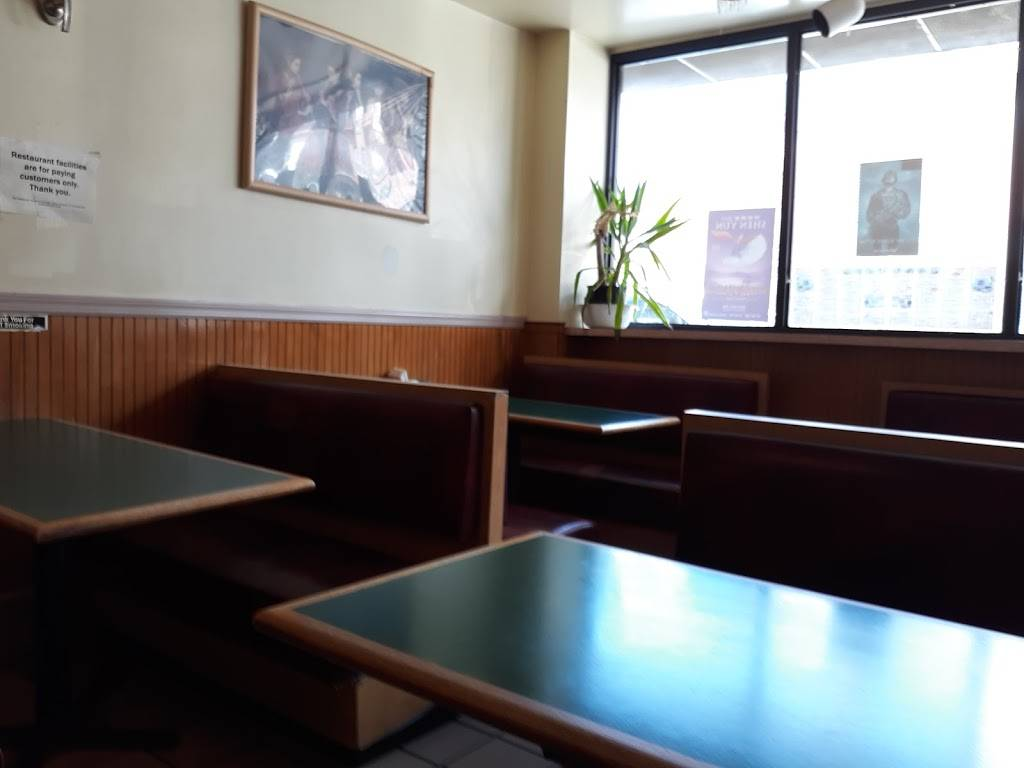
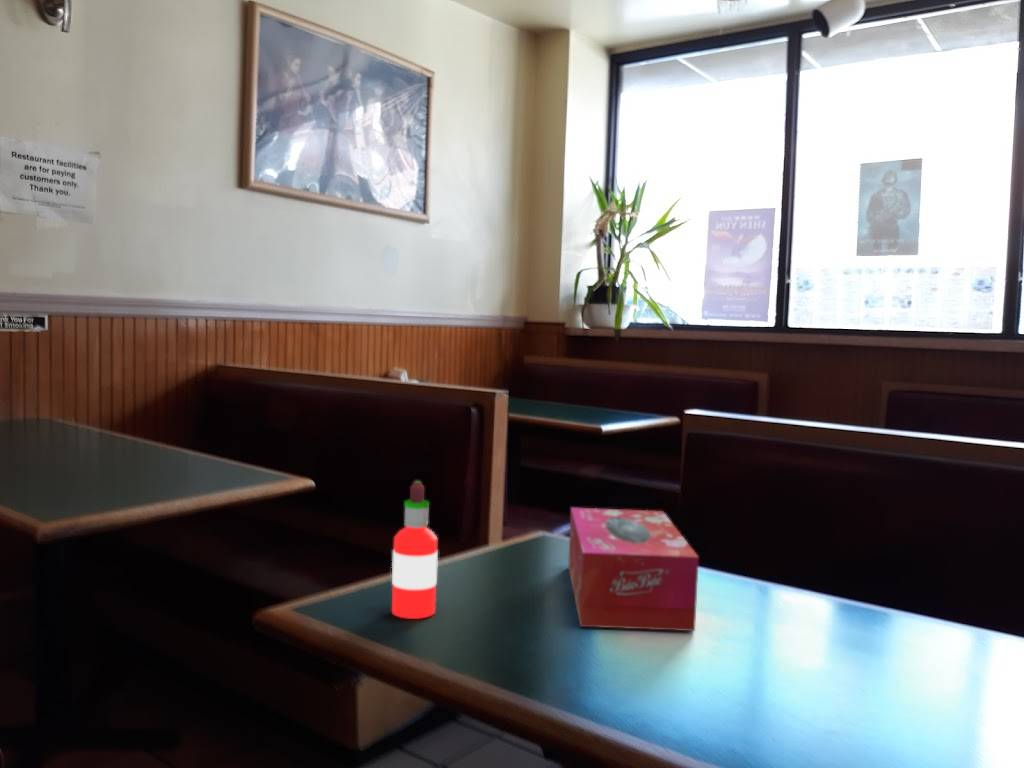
+ hot sauce [391,480,439,620]
+ tissue box [567,506,700,632]
